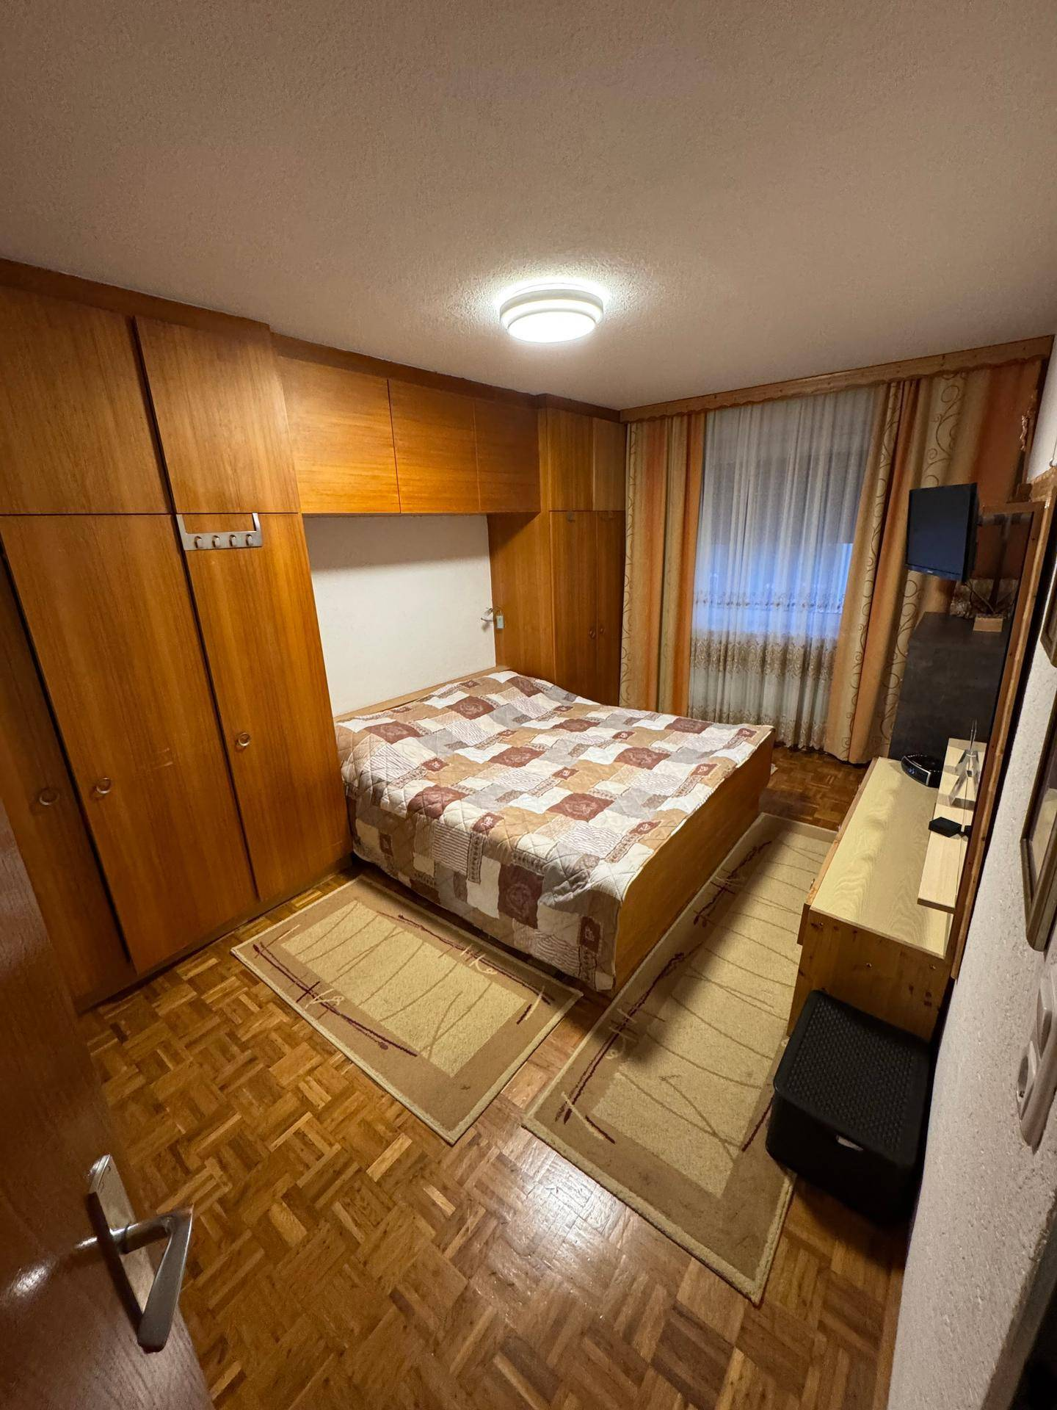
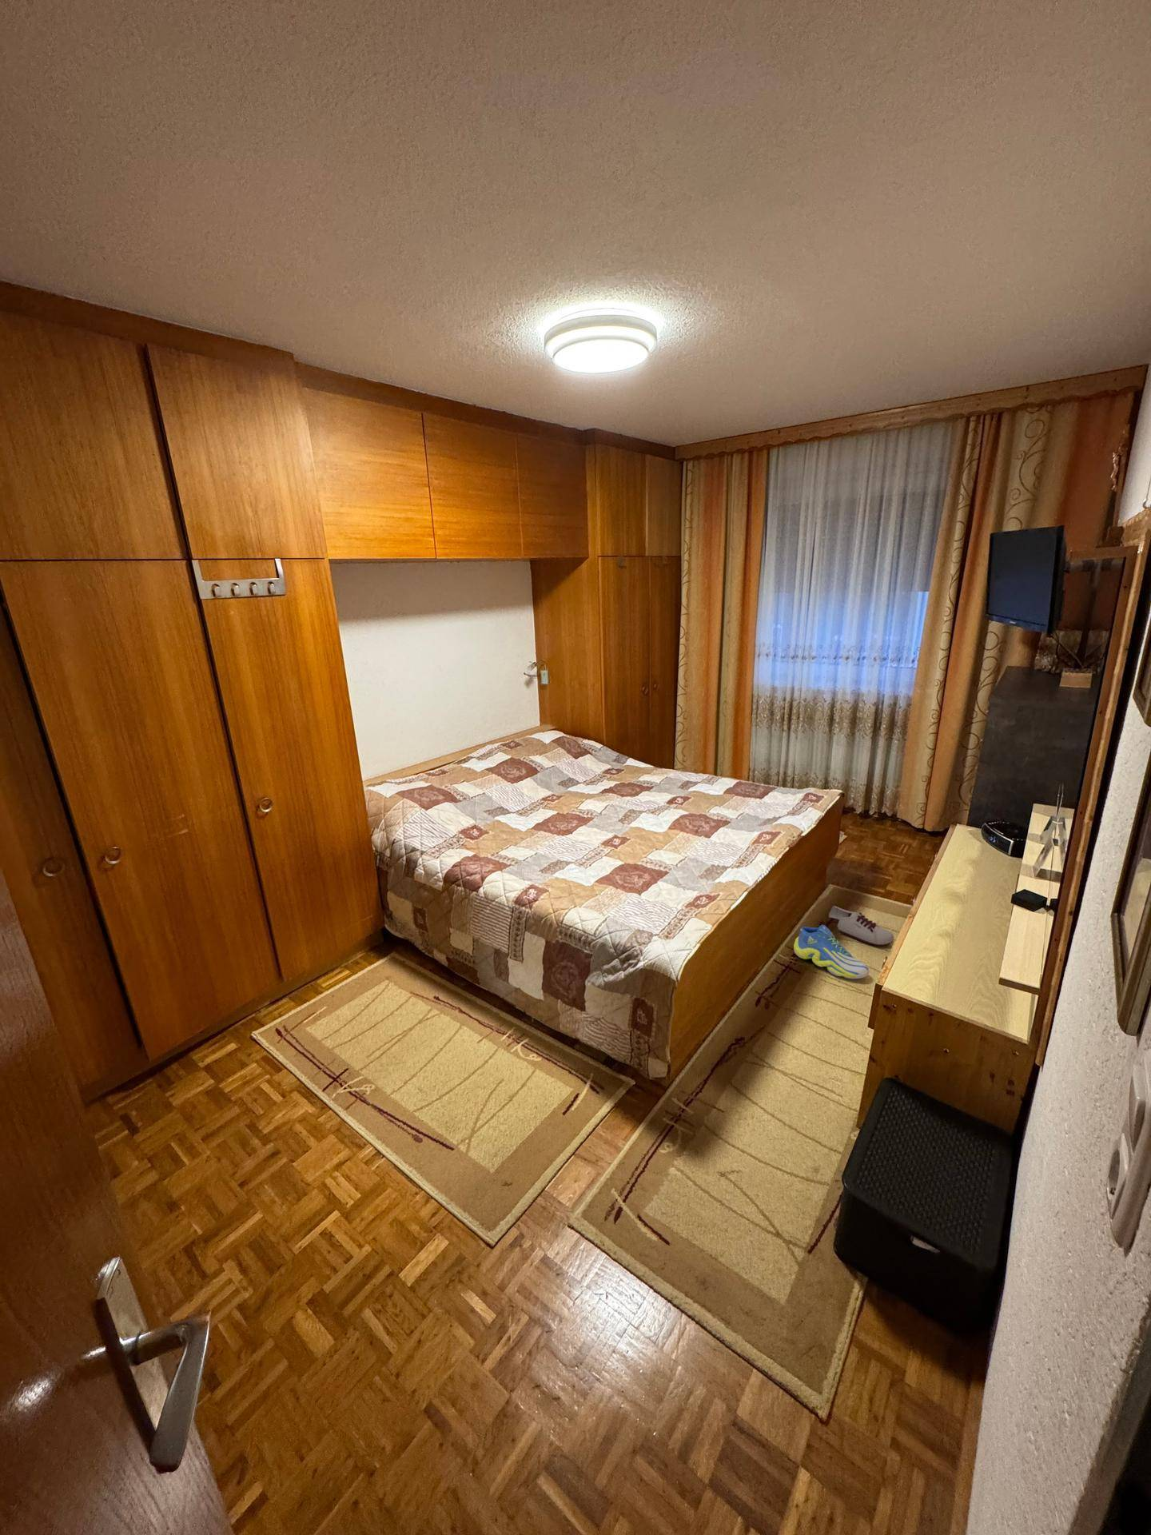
+ shoe [828,905,895,946]
+ sneaker [793,925,871,979]
